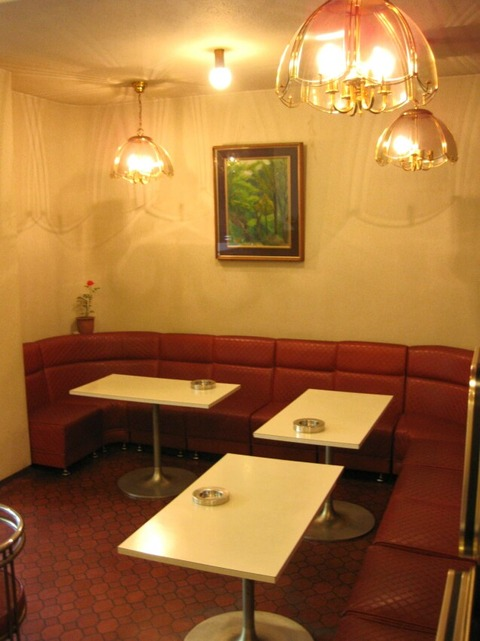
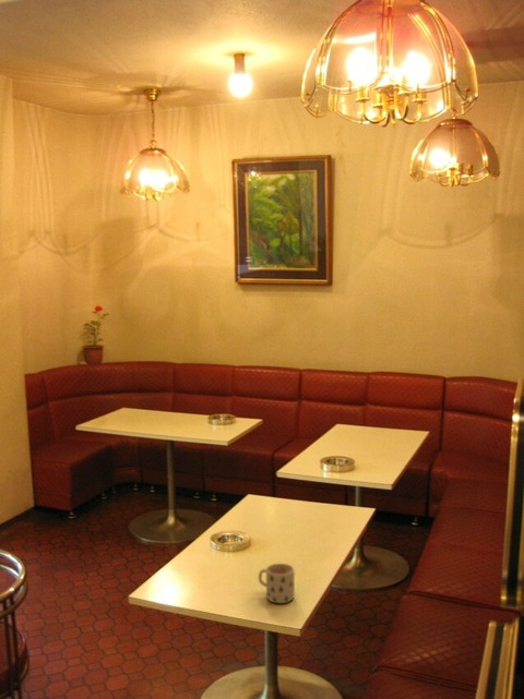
+ mug [258,563,296,604]
